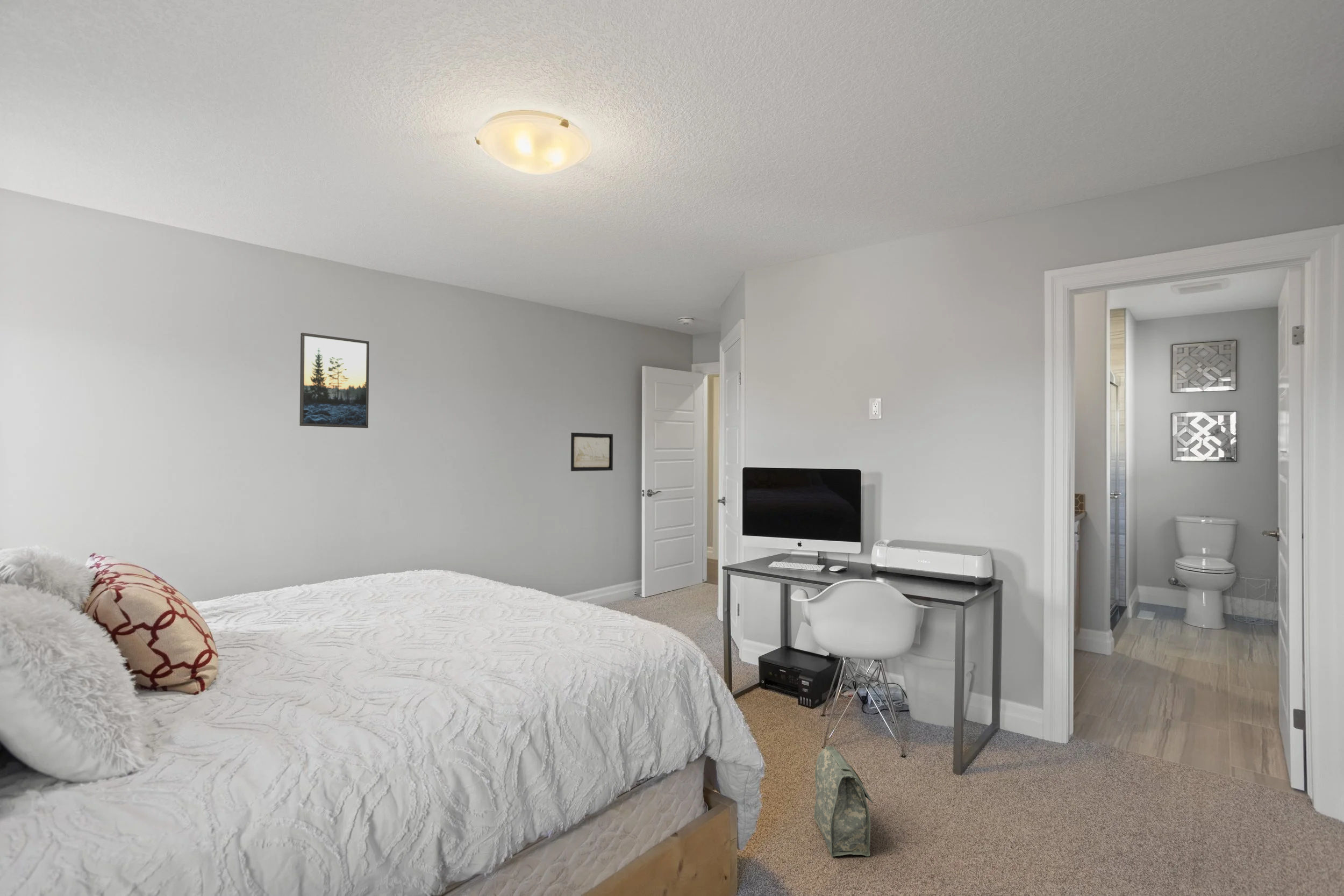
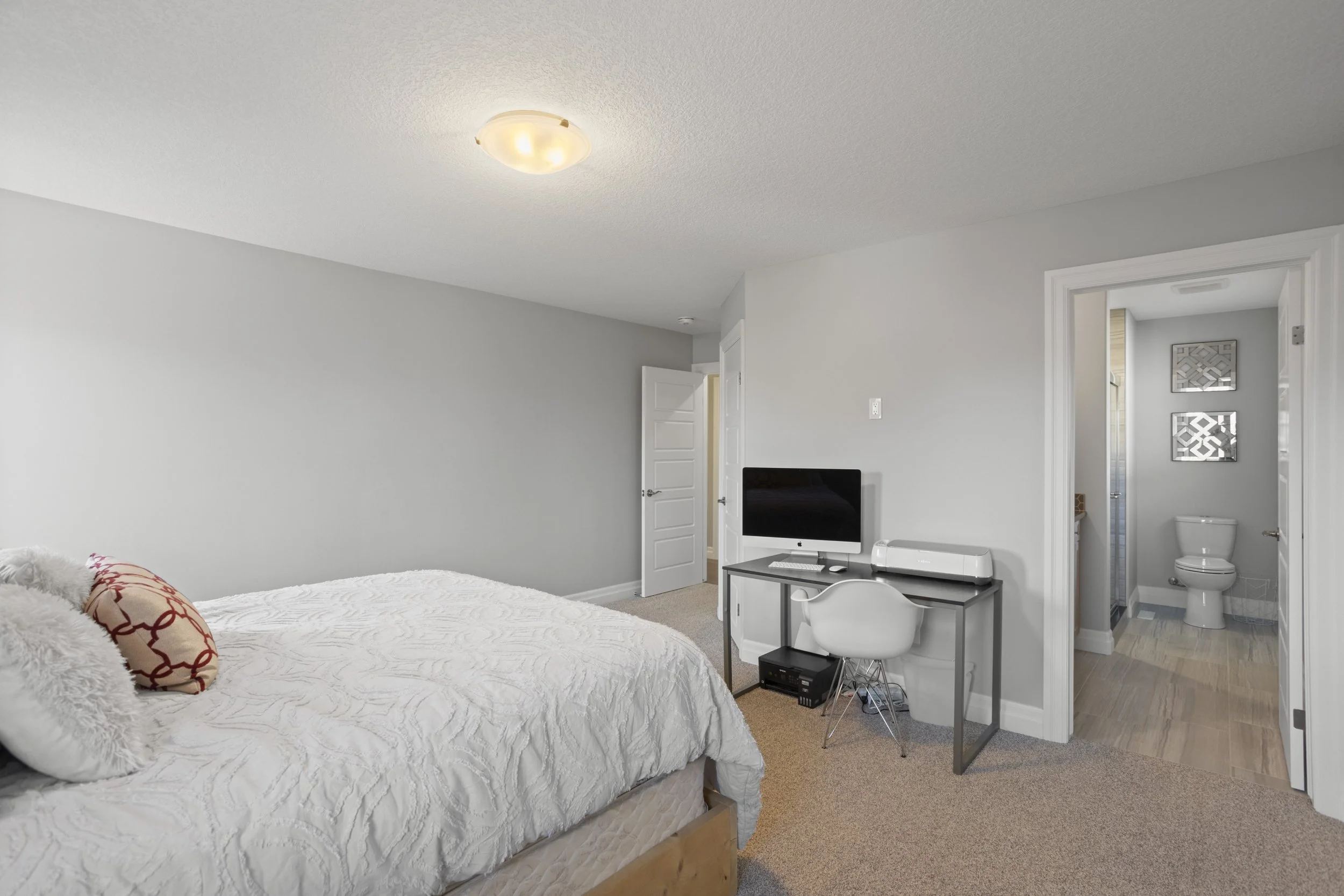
- wall art [570,432,613,472]
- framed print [299,332,370,428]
- bag [813,746,874,857]
